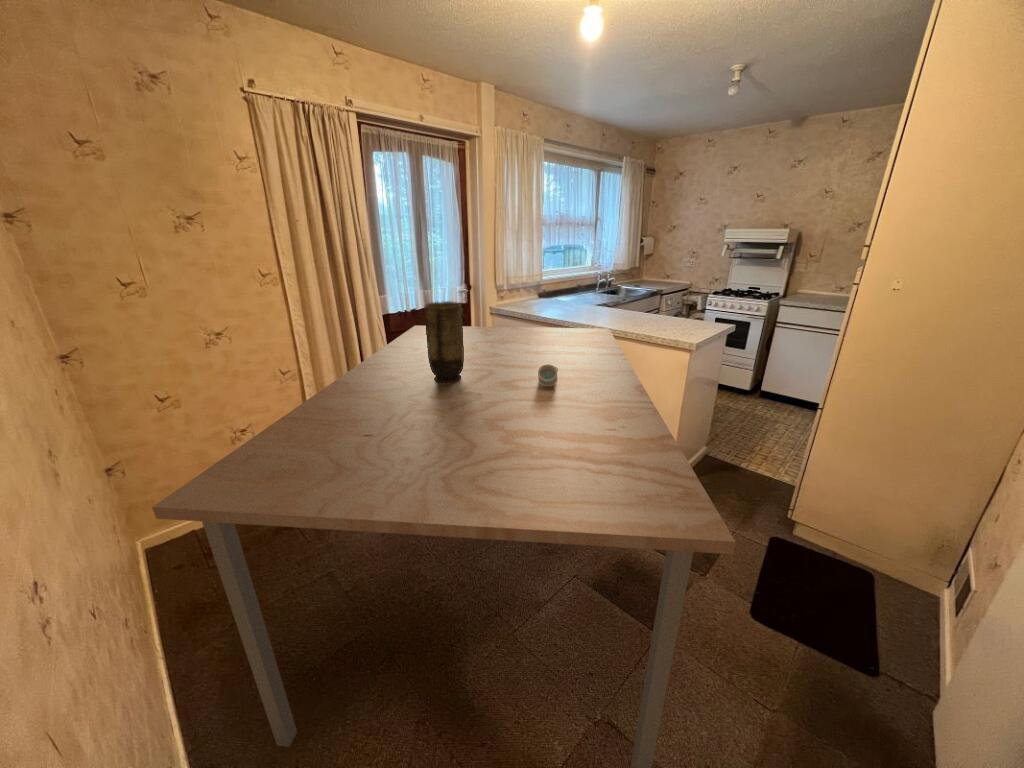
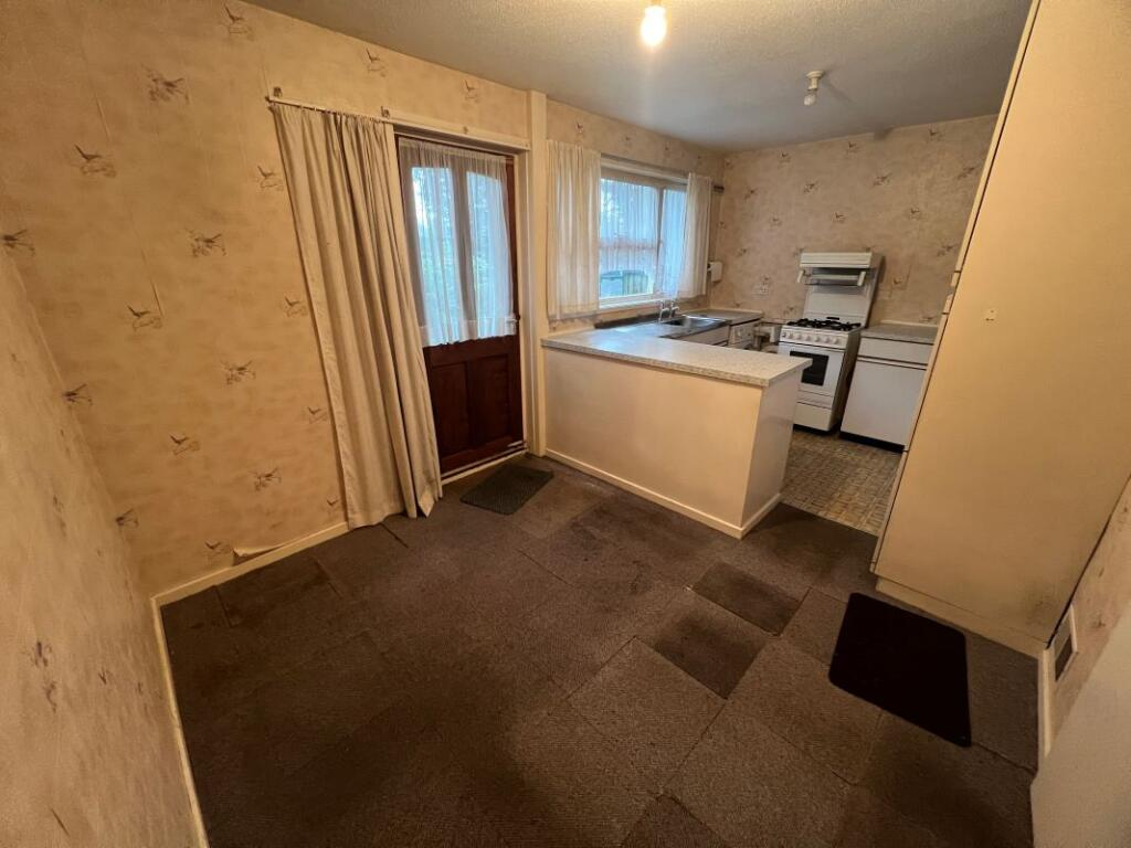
- vase [423,300,466,383]
- napkin ring [538,364,558,386]
- dining table [151,325,737,768]
